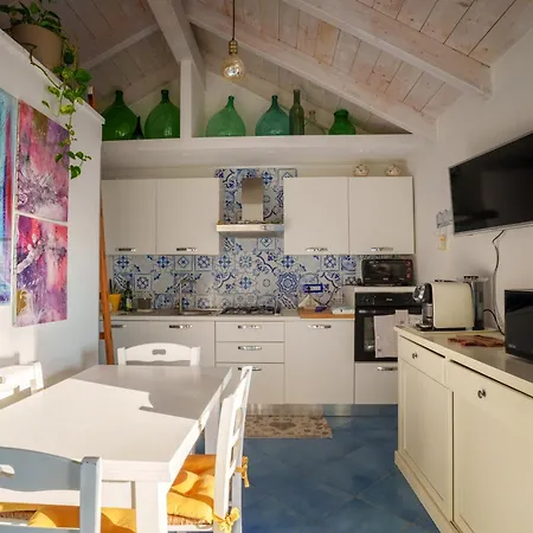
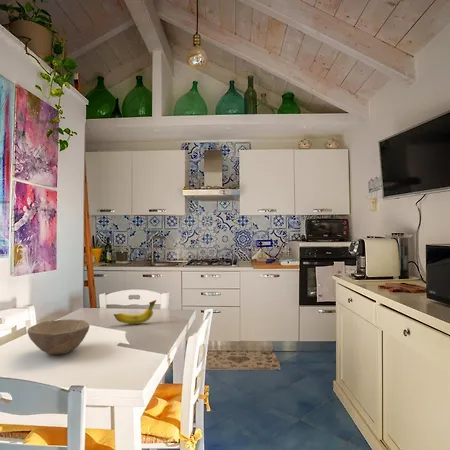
+ fruit [113,299,157,325]
+ bowl [27,318,90,356]
